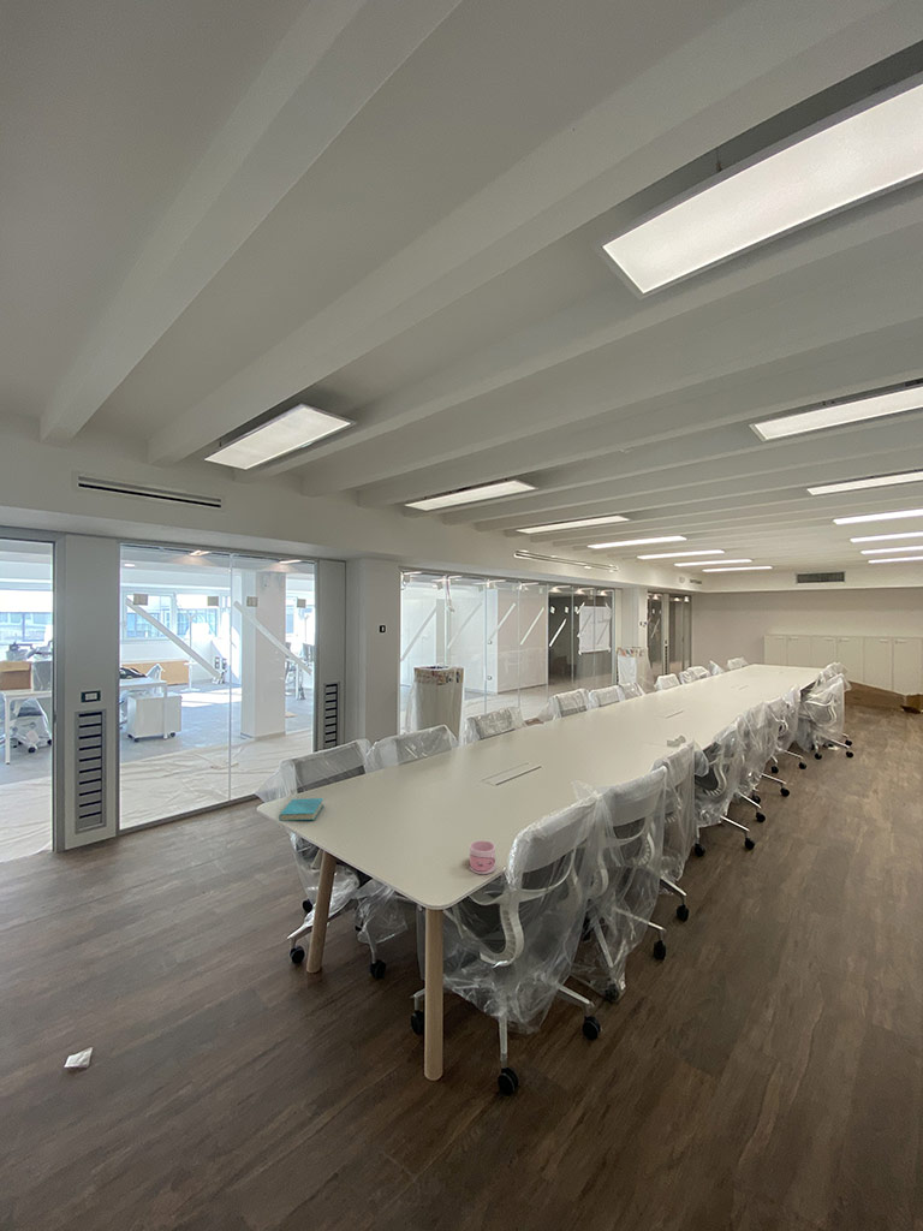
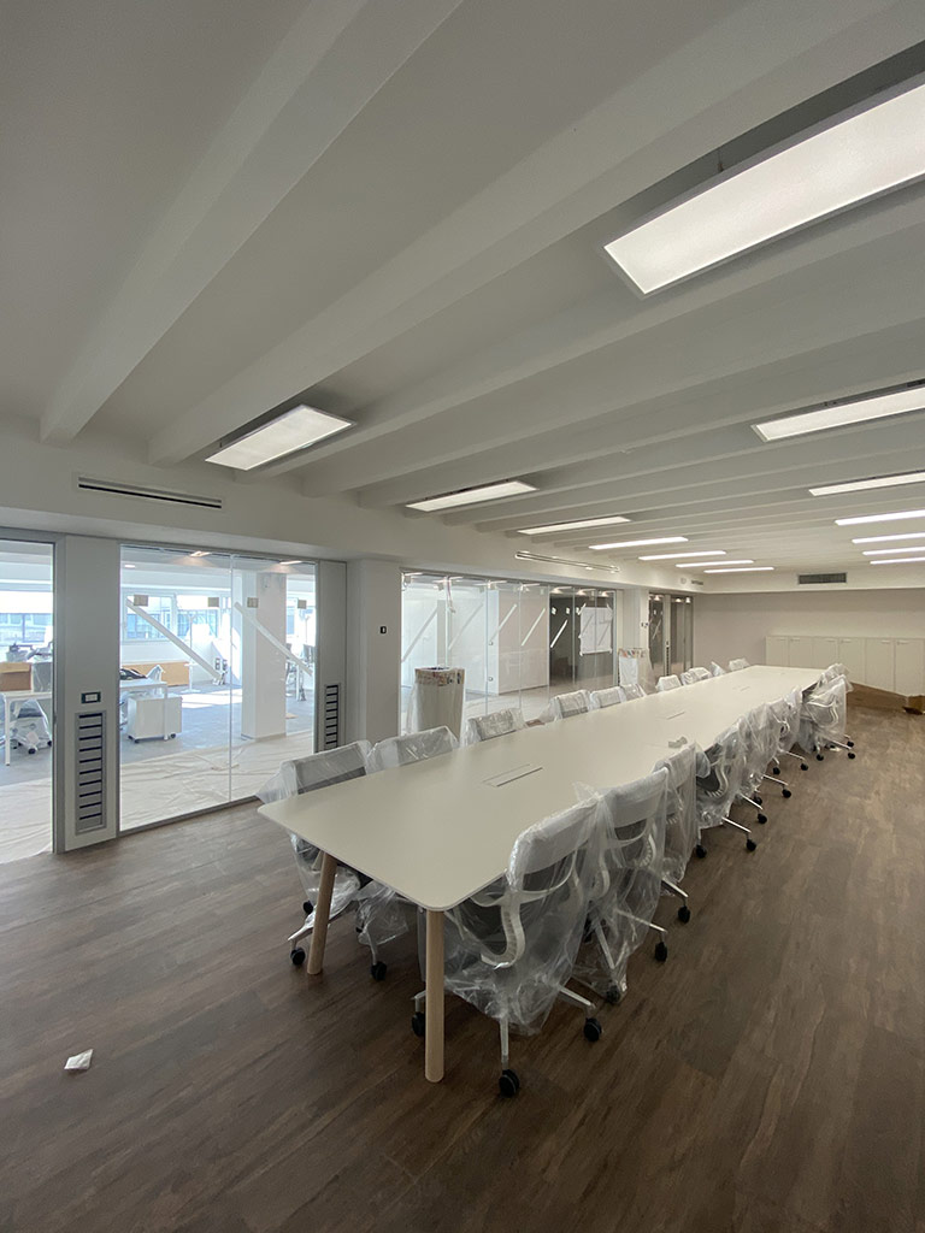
- mug [469,839,496,875]
- book [278,797,324,822]
